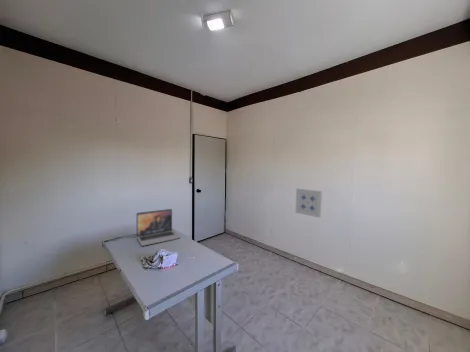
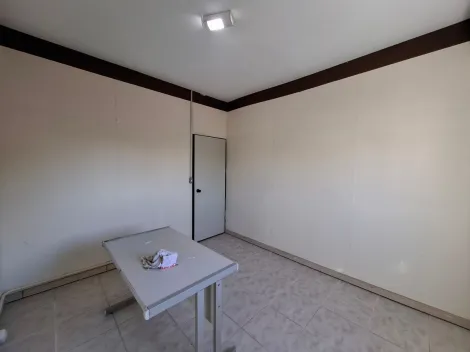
- wall art [295,188,323,219]
- laptop [135,208,181,247]
